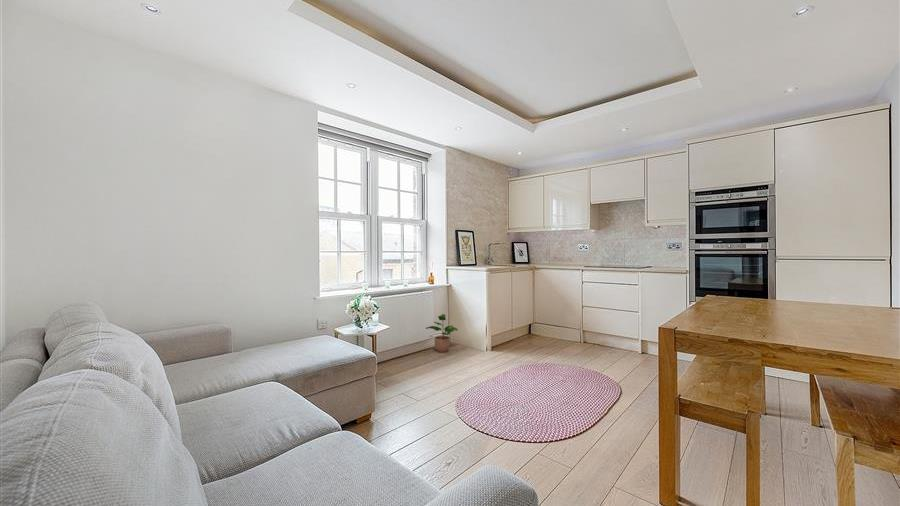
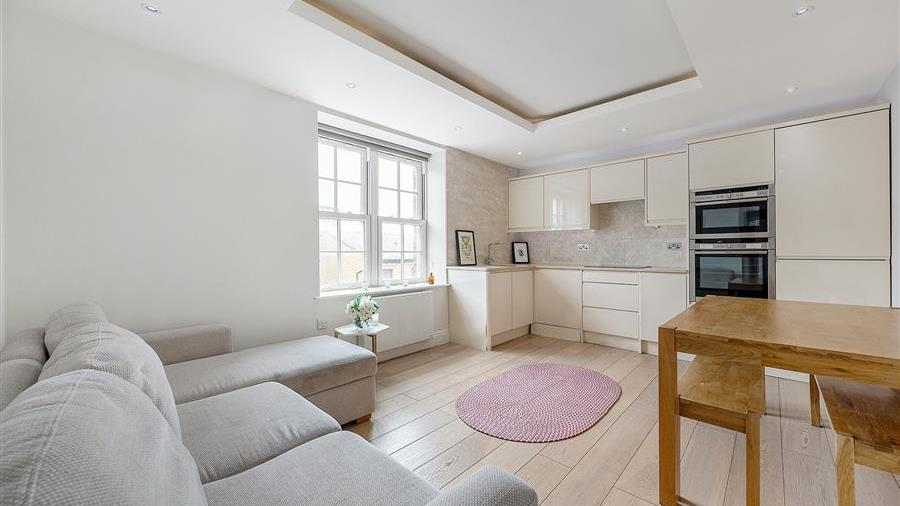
- potted plant [425,313,458,353]
